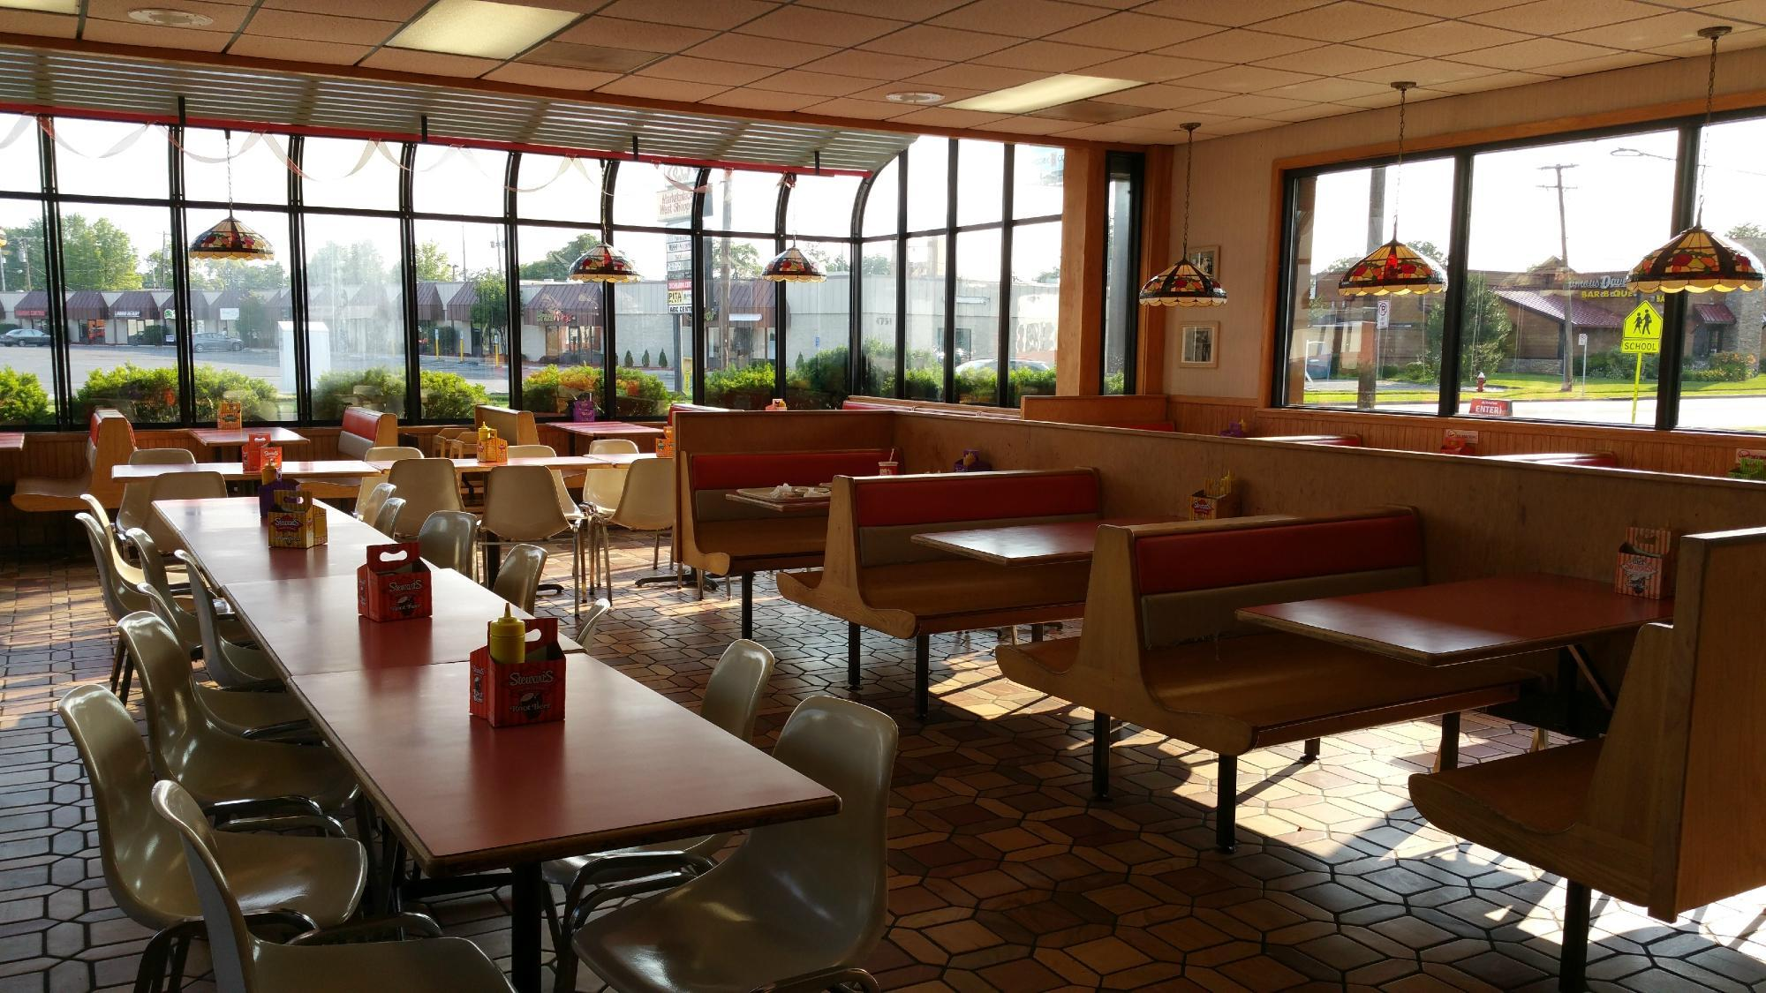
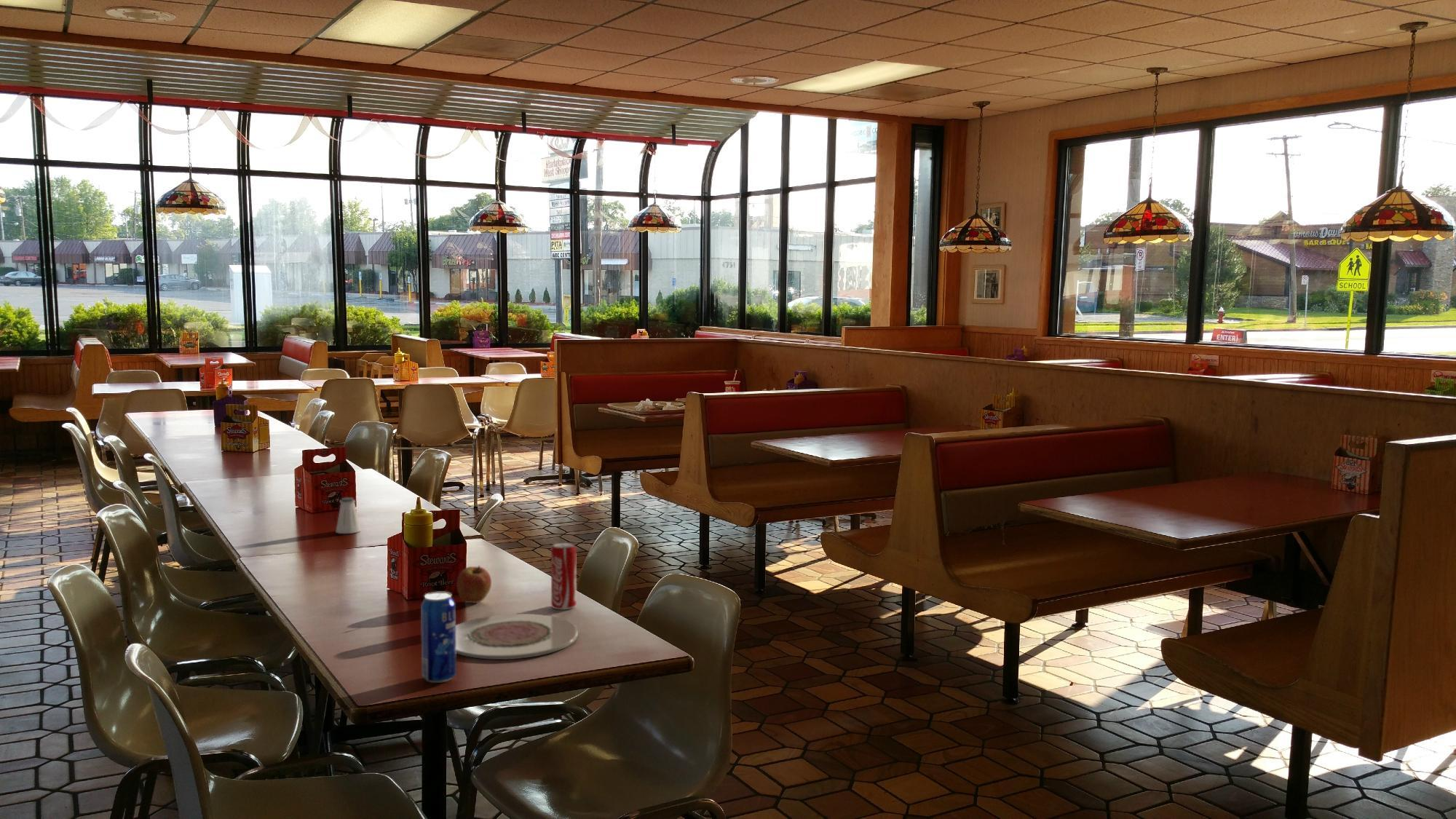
+ saltshaker [335,496,362,534]
+ beverage can [550,542,577,610]
+ beverage can [420,591,457,684]
+ plate [456,613,579,660]
+ apple [456,565,492,604]
